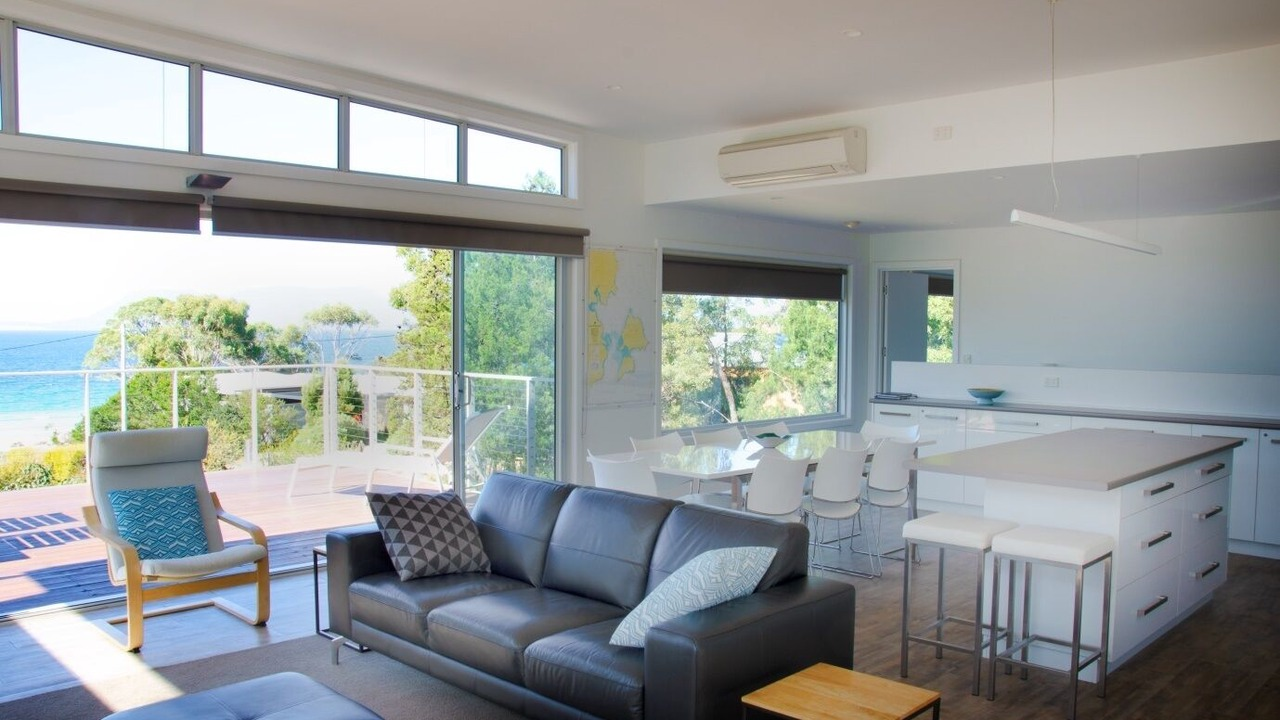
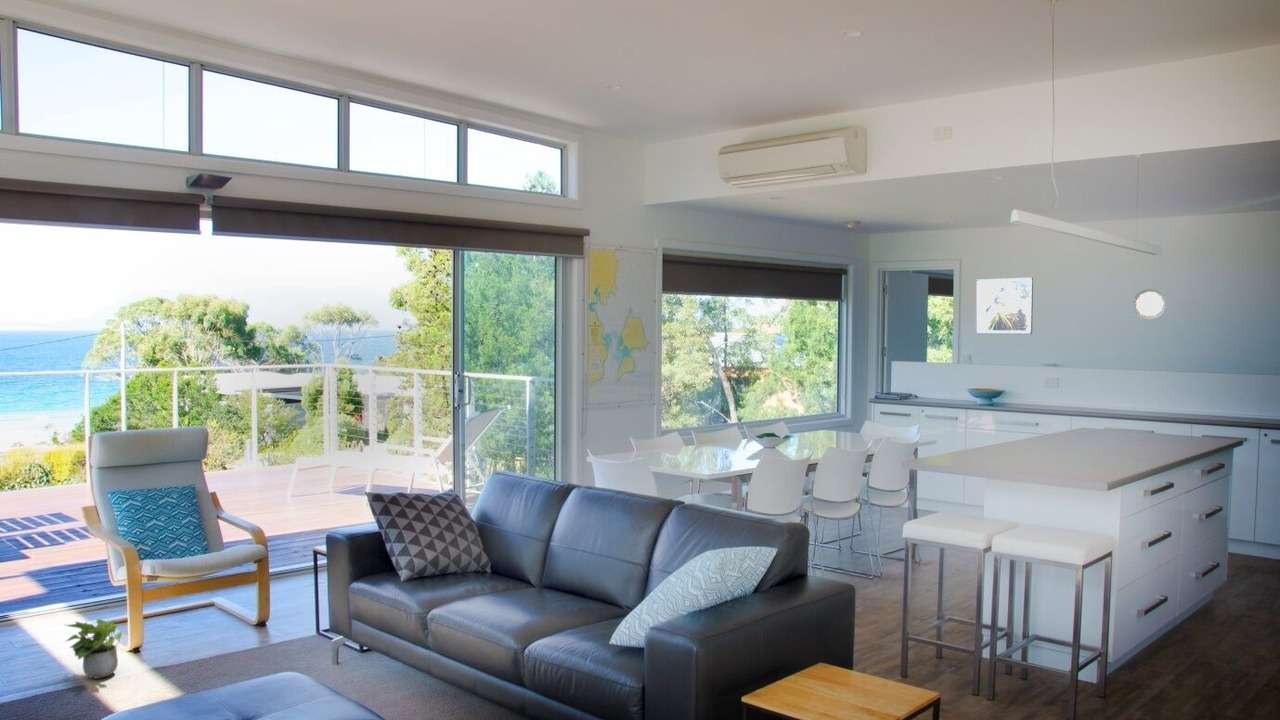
+ potted plant [64,618,123,680]
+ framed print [974,276,1034,335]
+ decorative plate [1132,288,1167,320]
